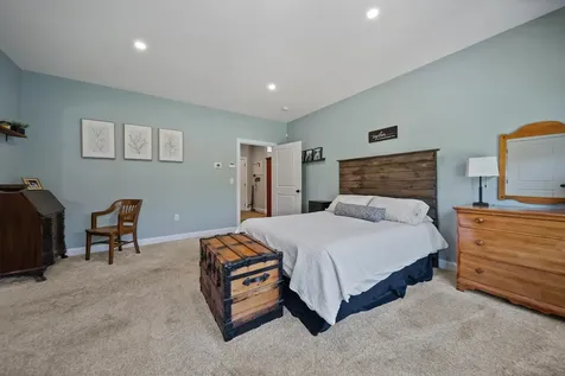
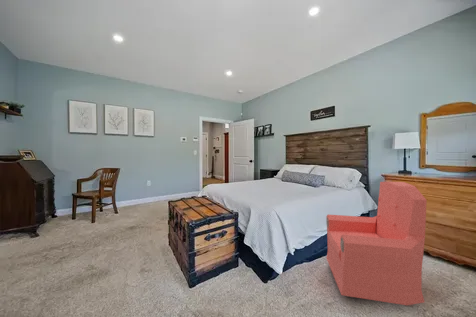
+ armchair [325,181,428,308]
